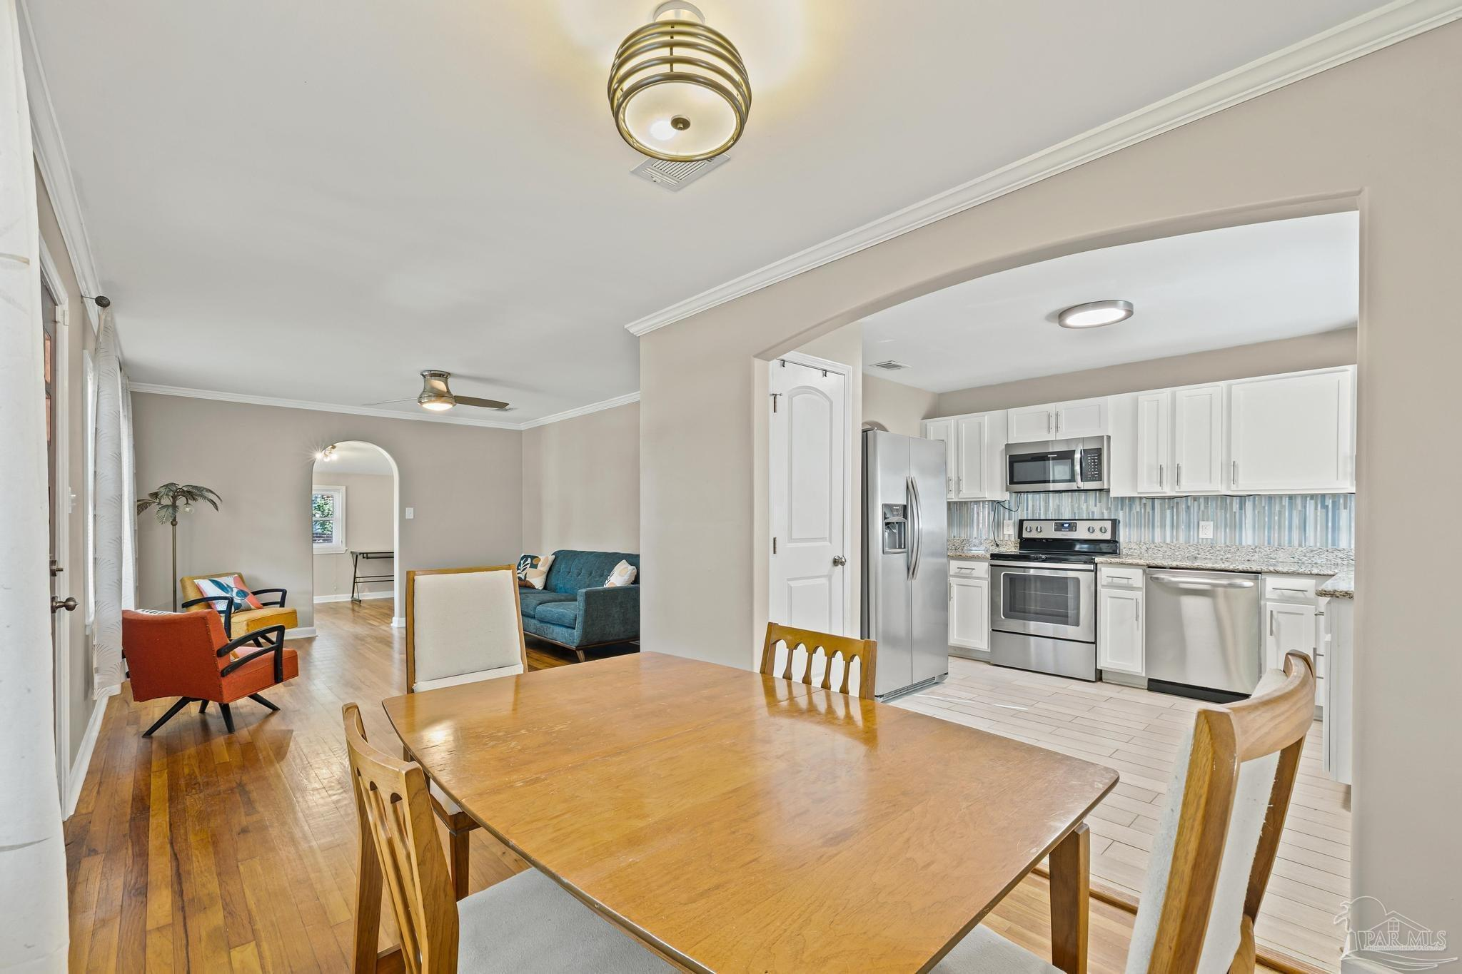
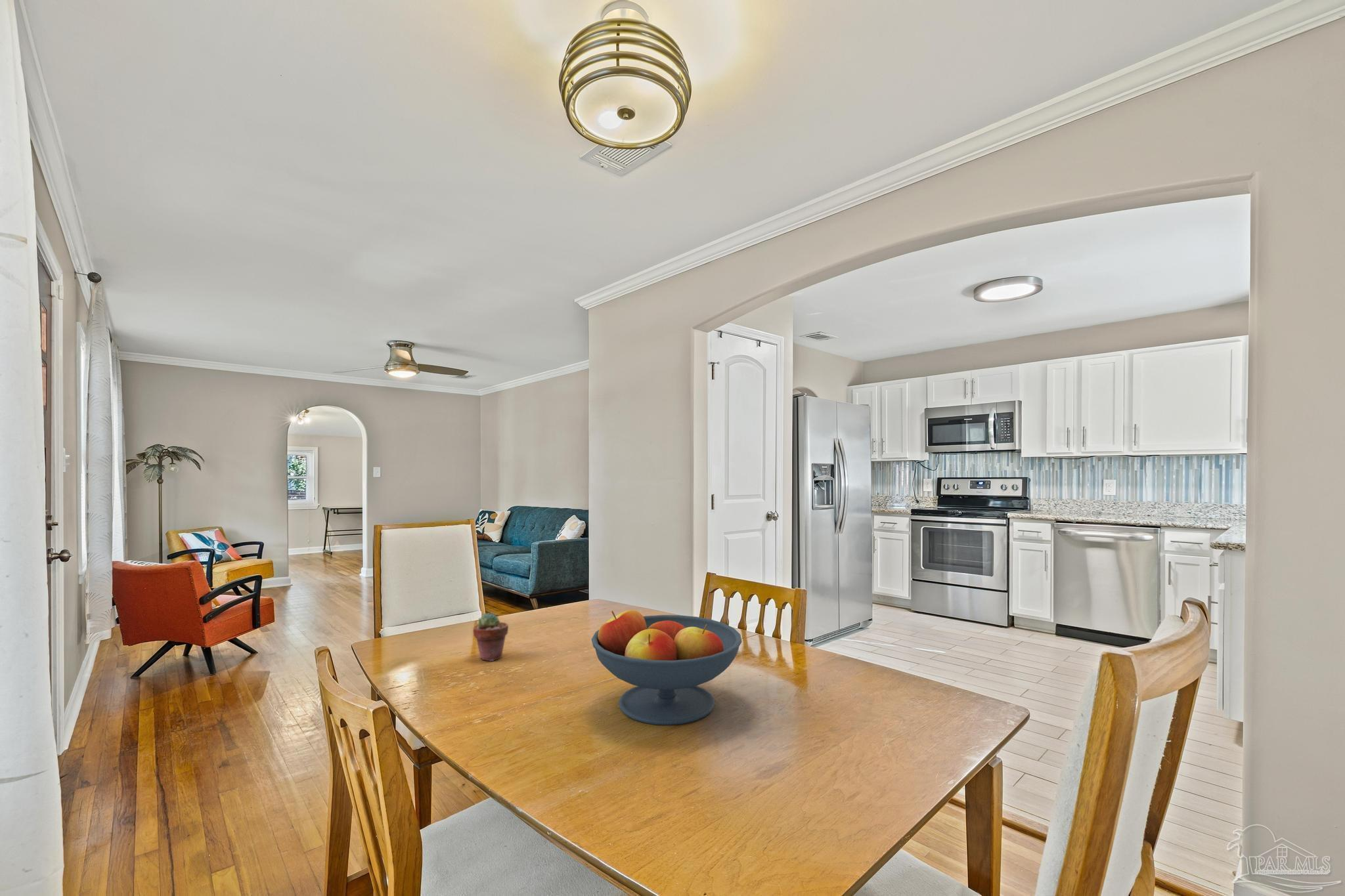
+ fruit bowl [591,609,742,726]
+ potted succulent [473,612,509,662]
